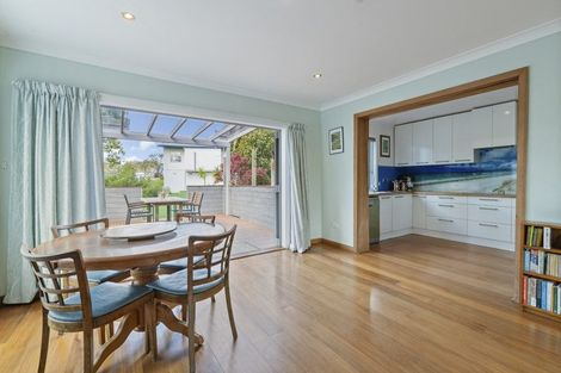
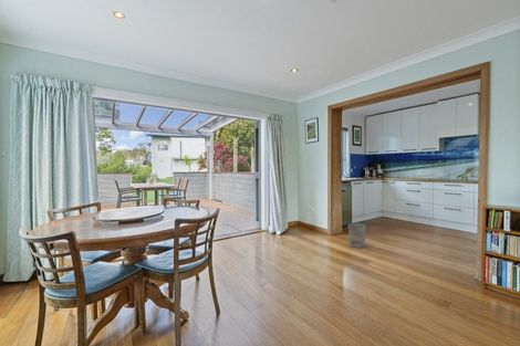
+ wastebasket [347,222,367,249]
